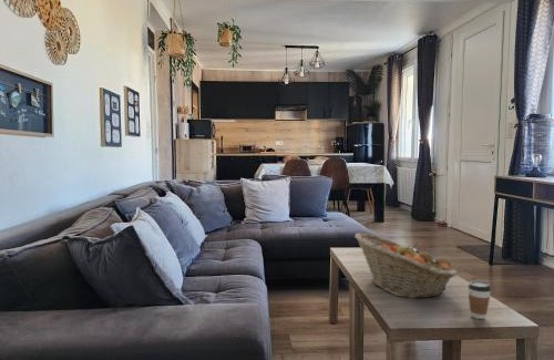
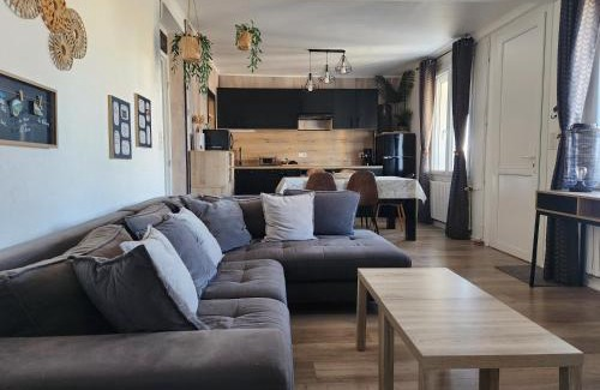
- coffee cup [468,280,492,320]
- fruit basket [355,232,459,299]
